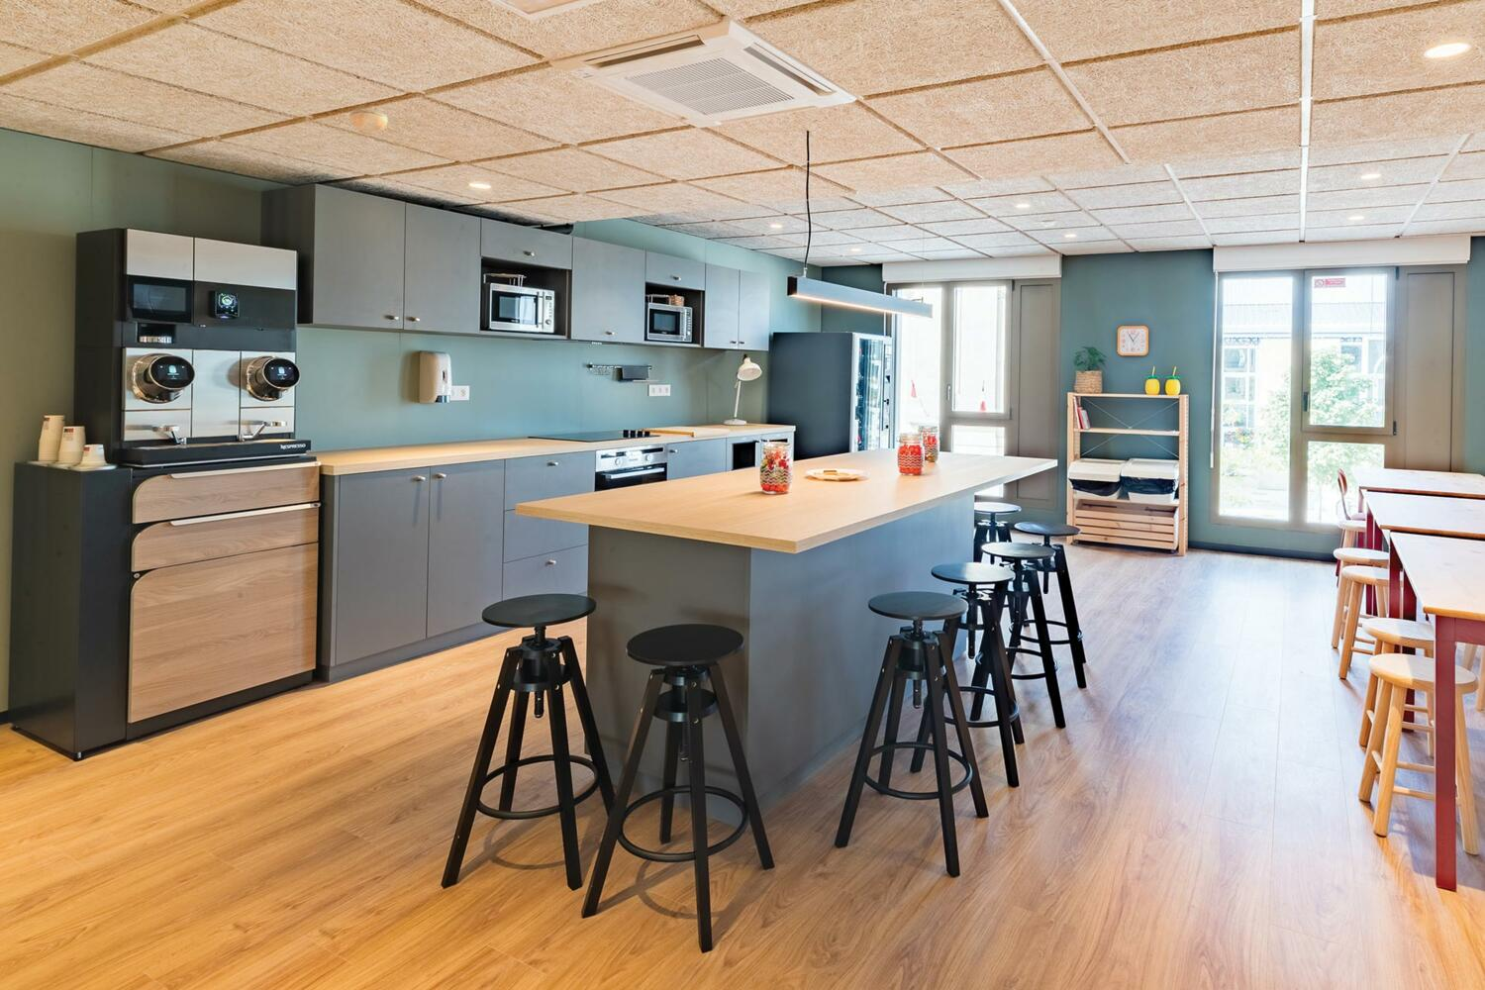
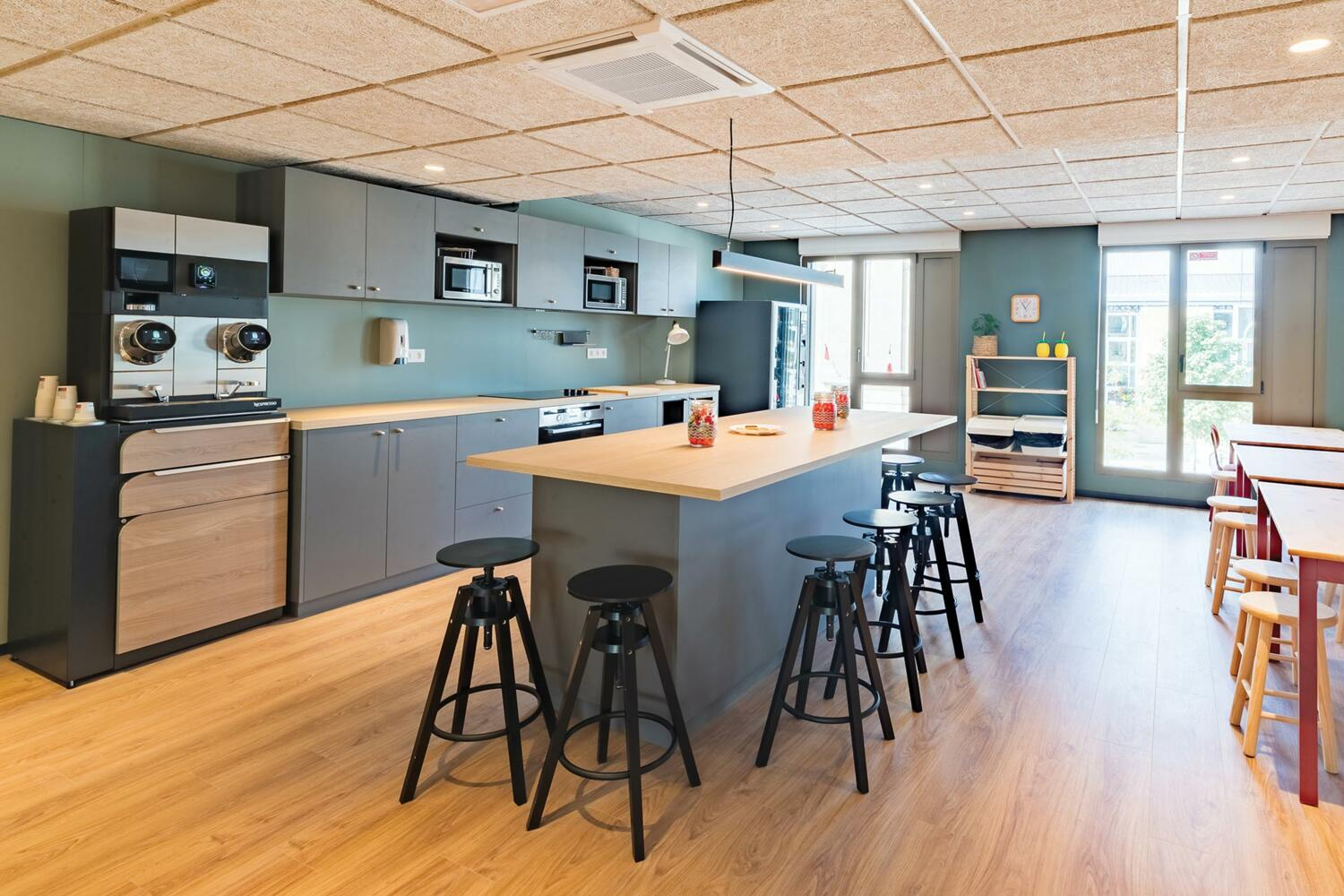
- smoke detector [348,107,389,133]
